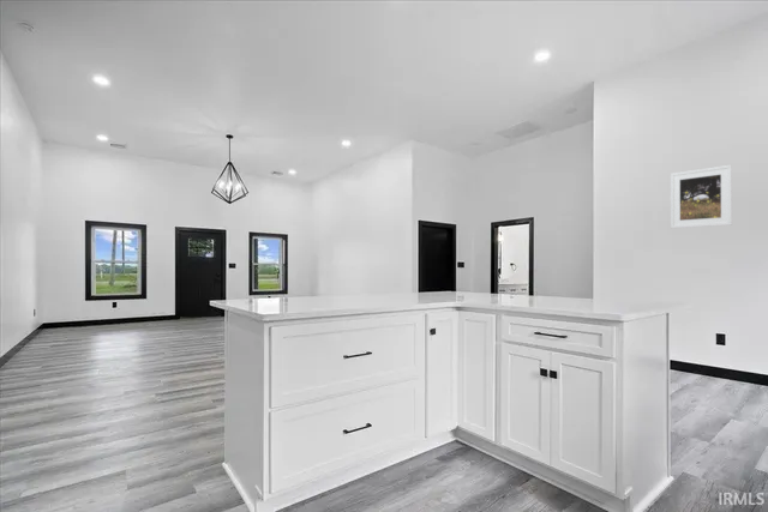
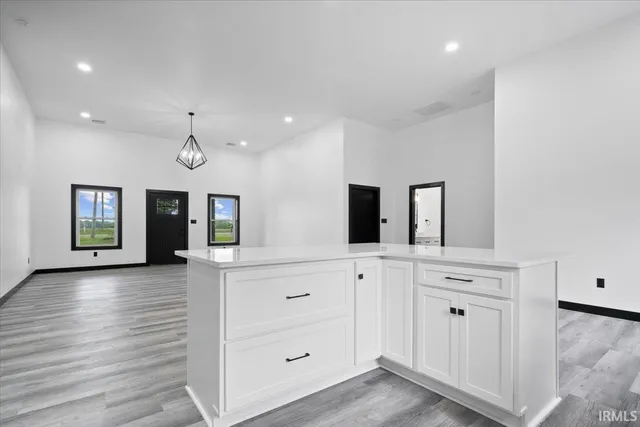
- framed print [670,164,733,229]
